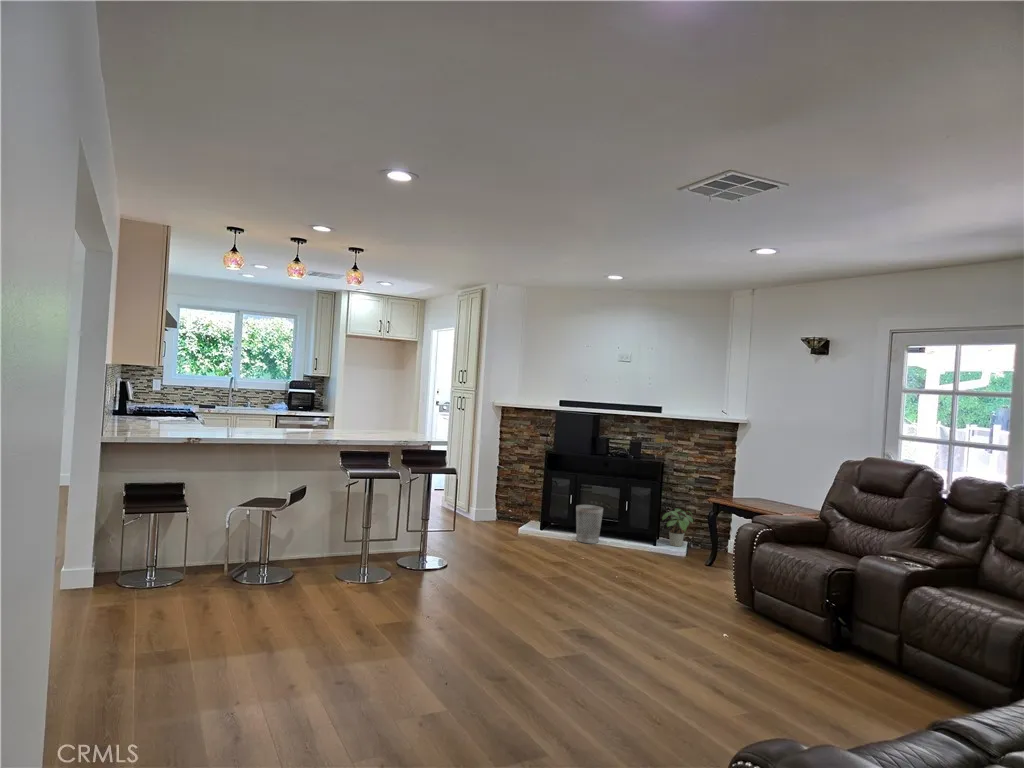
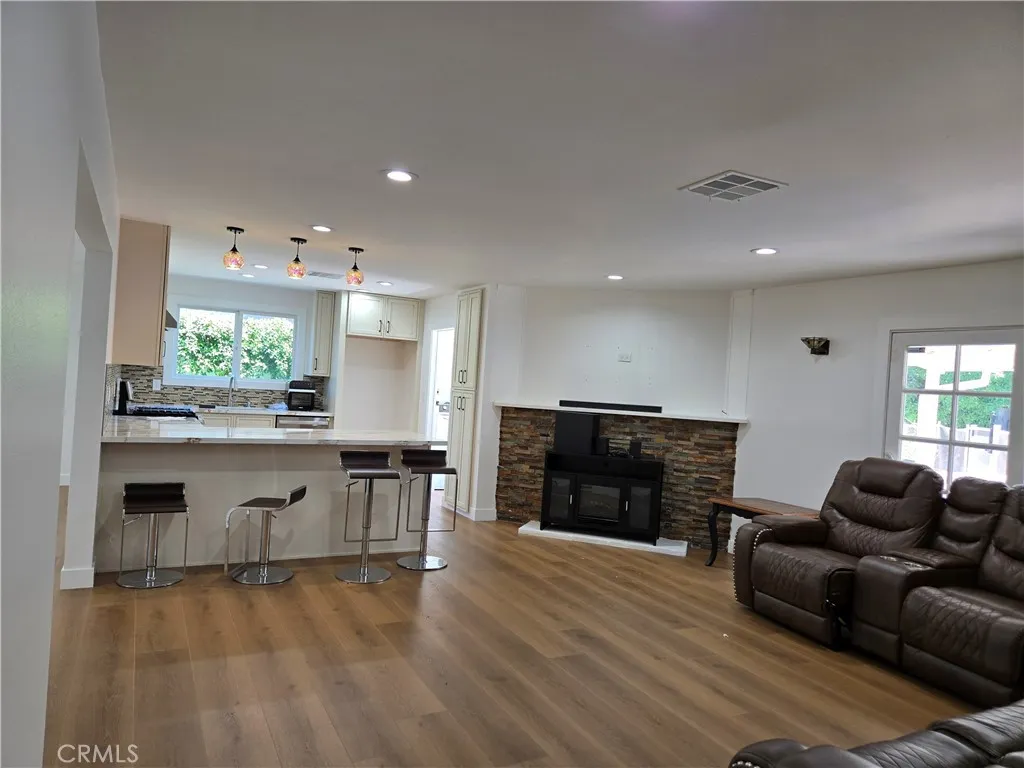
- wastebasket [575,504,604,544]
- potted plant [661,508,695,548]
